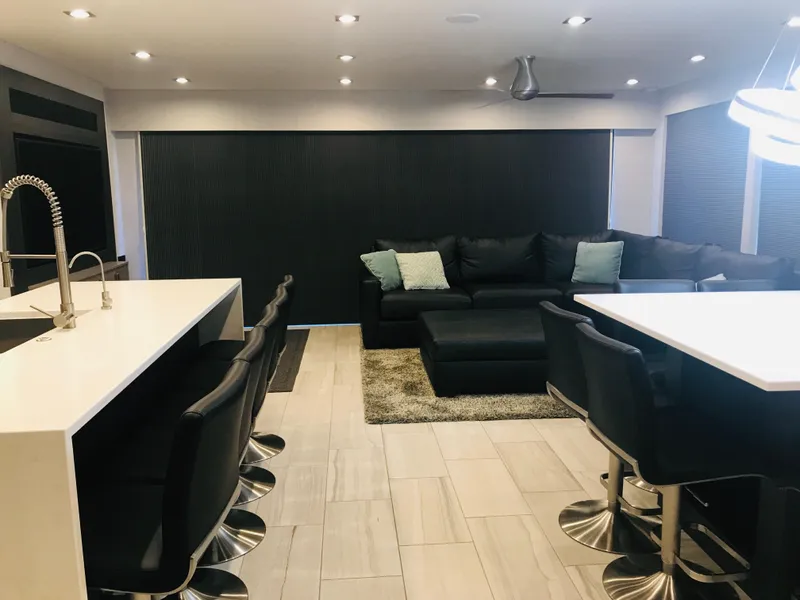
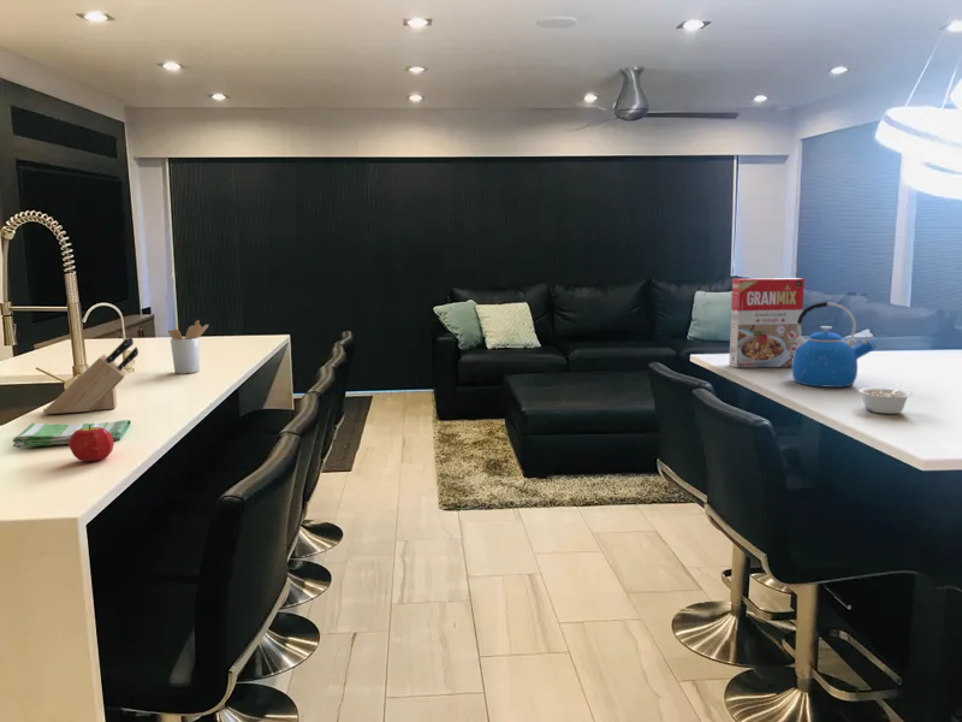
+ cereal box [728,277,806,369]
+ dish towel [12,419,132,449]
+ kettle [790,301,877,389]
+ fruit [69,425,115,462]
+ utensil holder [167,319,209,374]
+ knife block [42,336,139,415]
+ legume [857,383,913,415]
